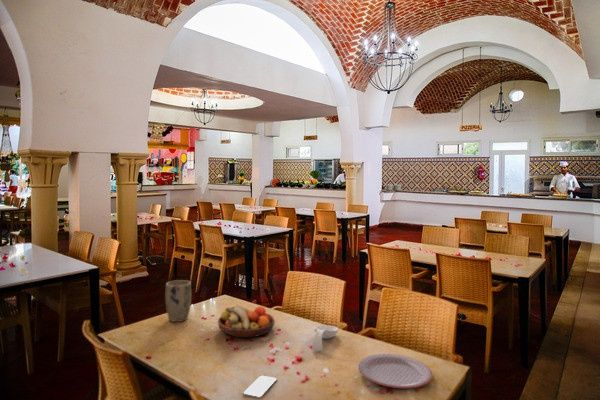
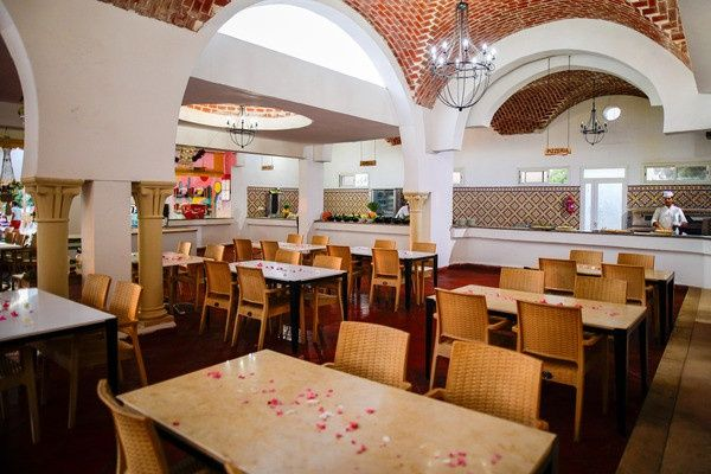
- smartphone [242,374,278,399]
- plate [358,353,433,389]
- plant pot [164,279,192,323]
- fruit bowl [217,304,276,338]
- spoon rest [311,324,339,352]
